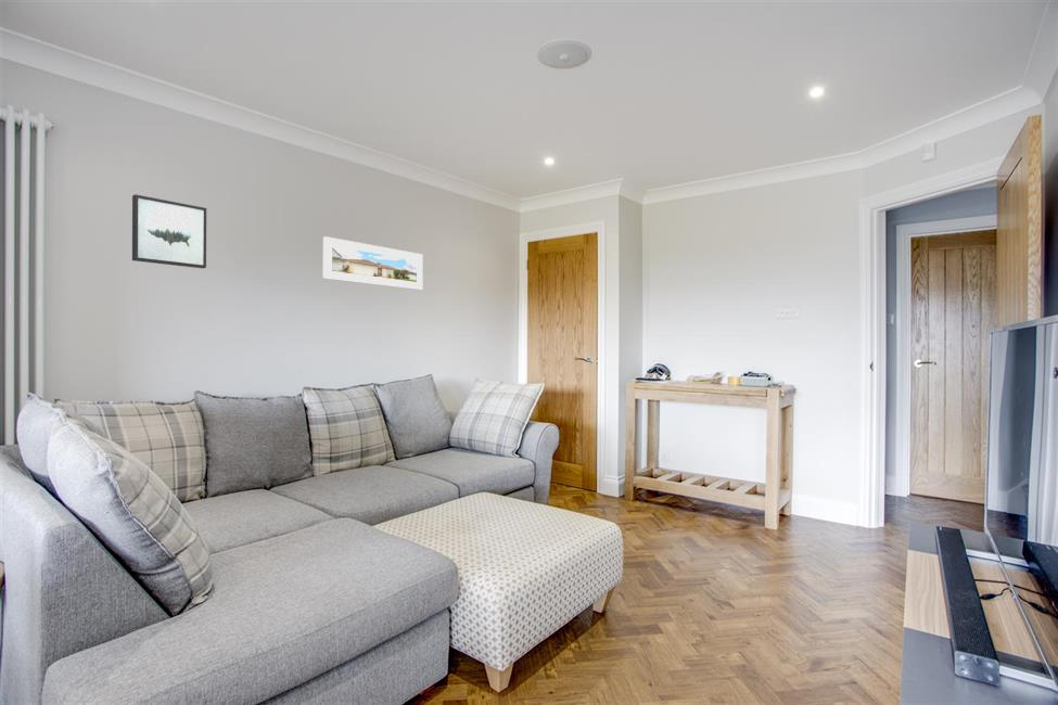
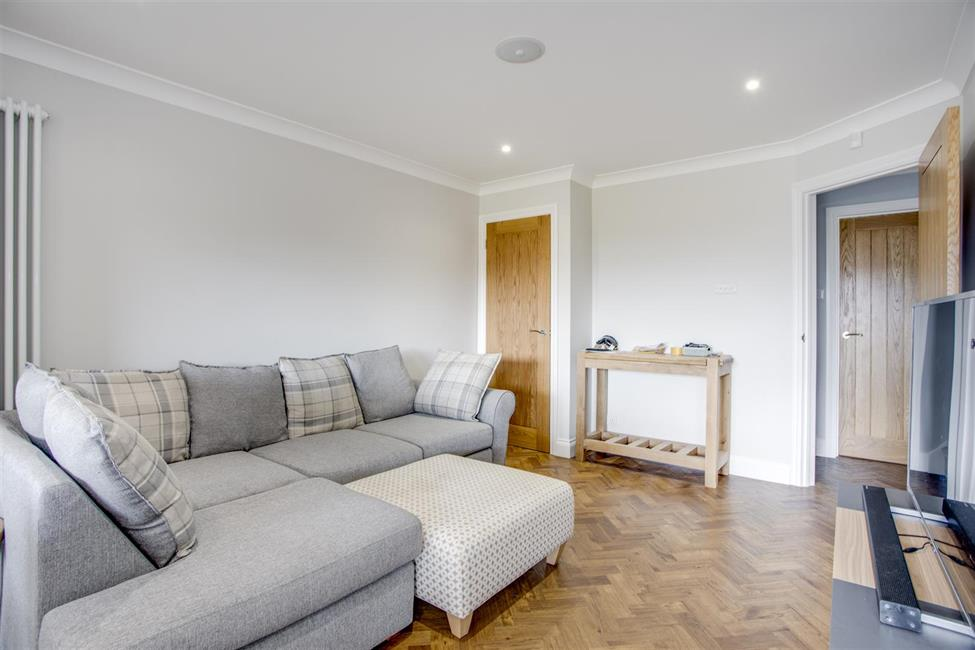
- wall art [131,193,207,269]
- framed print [322,235,424,291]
